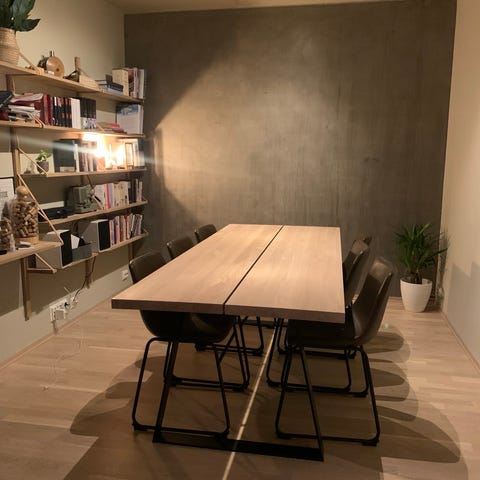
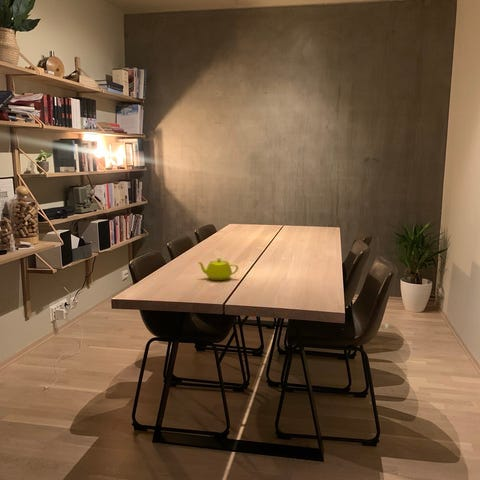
+ teapot [196,257,239,281]
